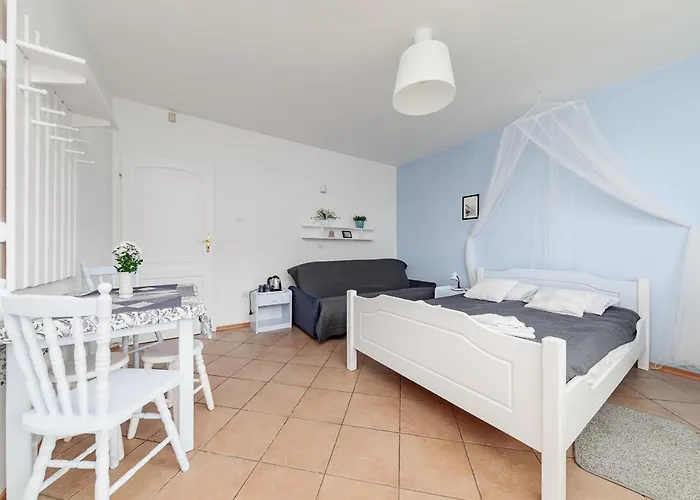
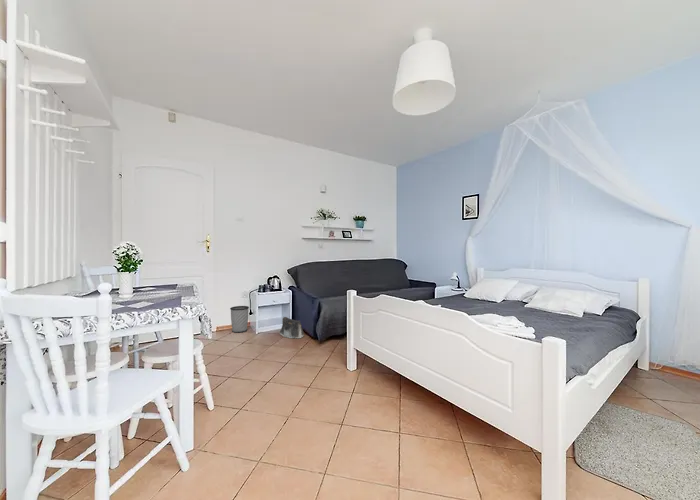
+ wastebasket [229,305,250,334]
+ saddlebag [279,316,305,339]
